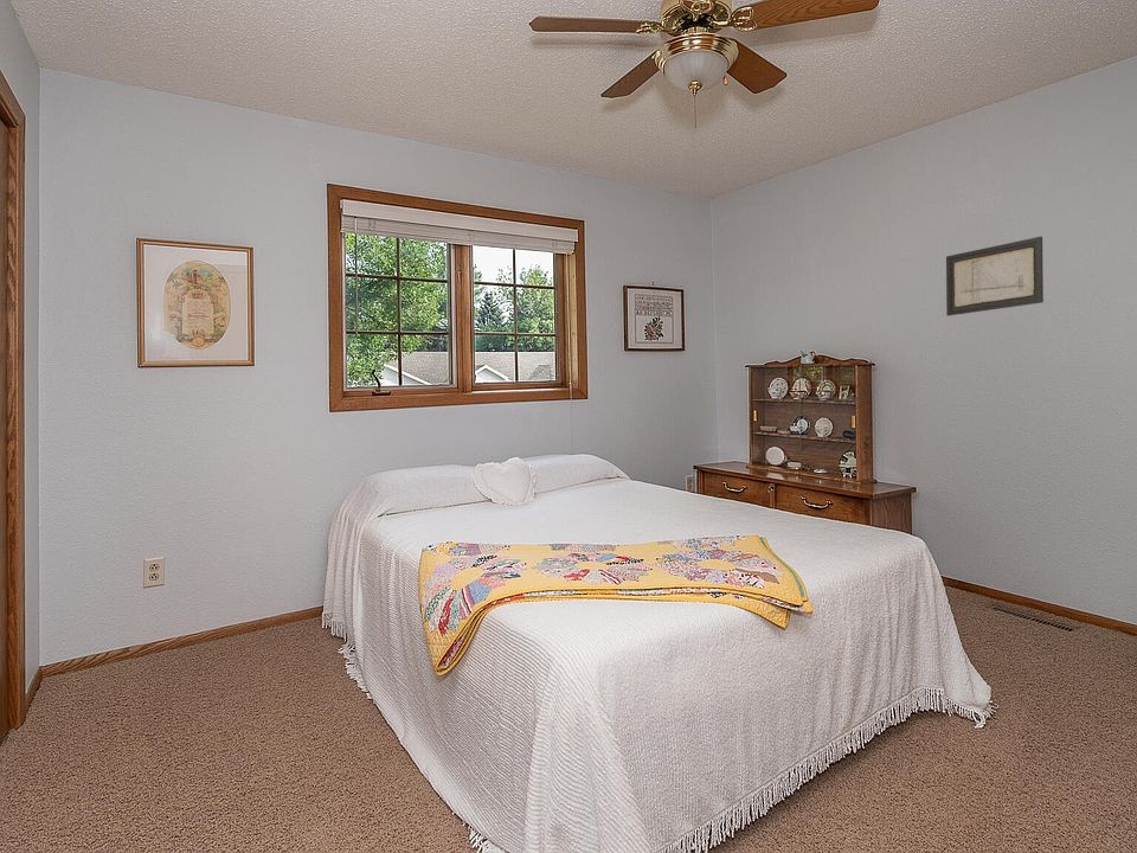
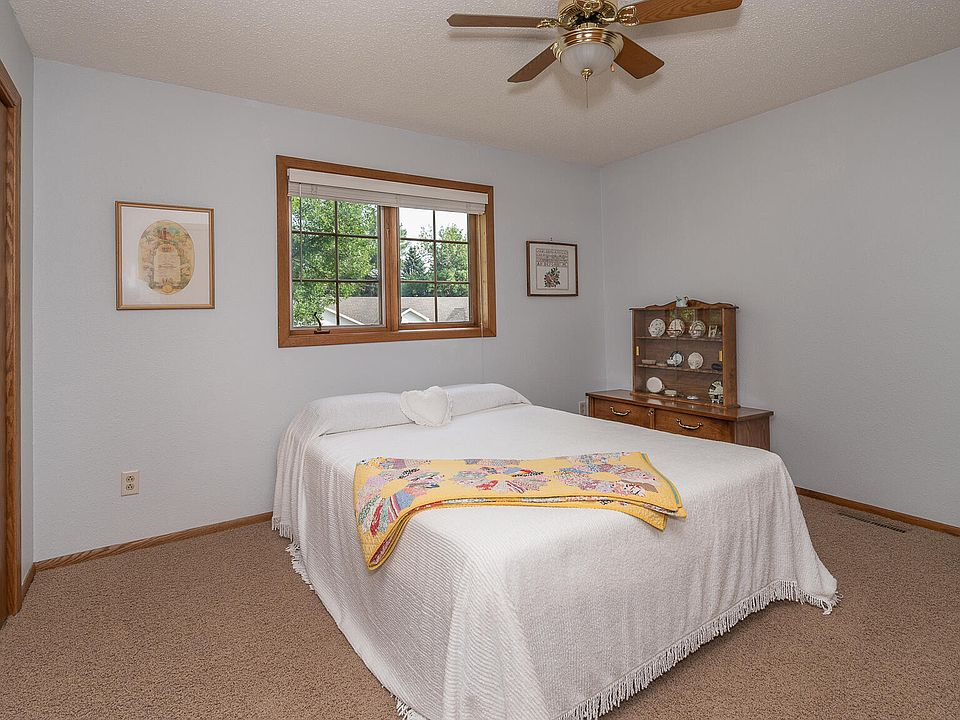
- wall art [945,236,1045,316]
